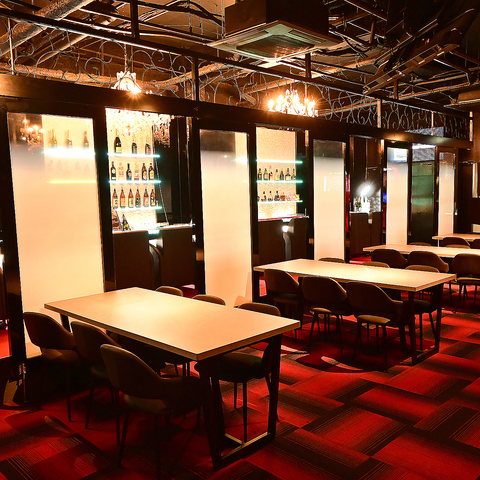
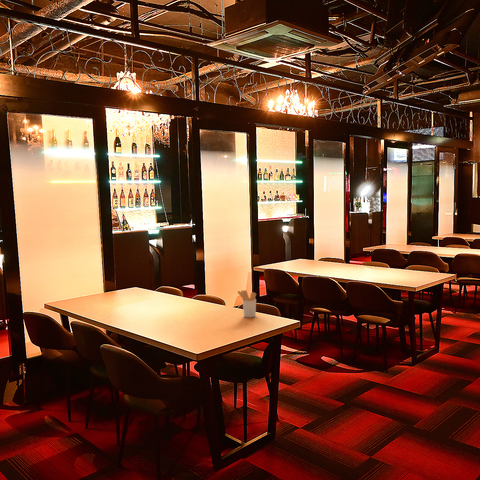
+ utensil holder [237,289,257,319]
